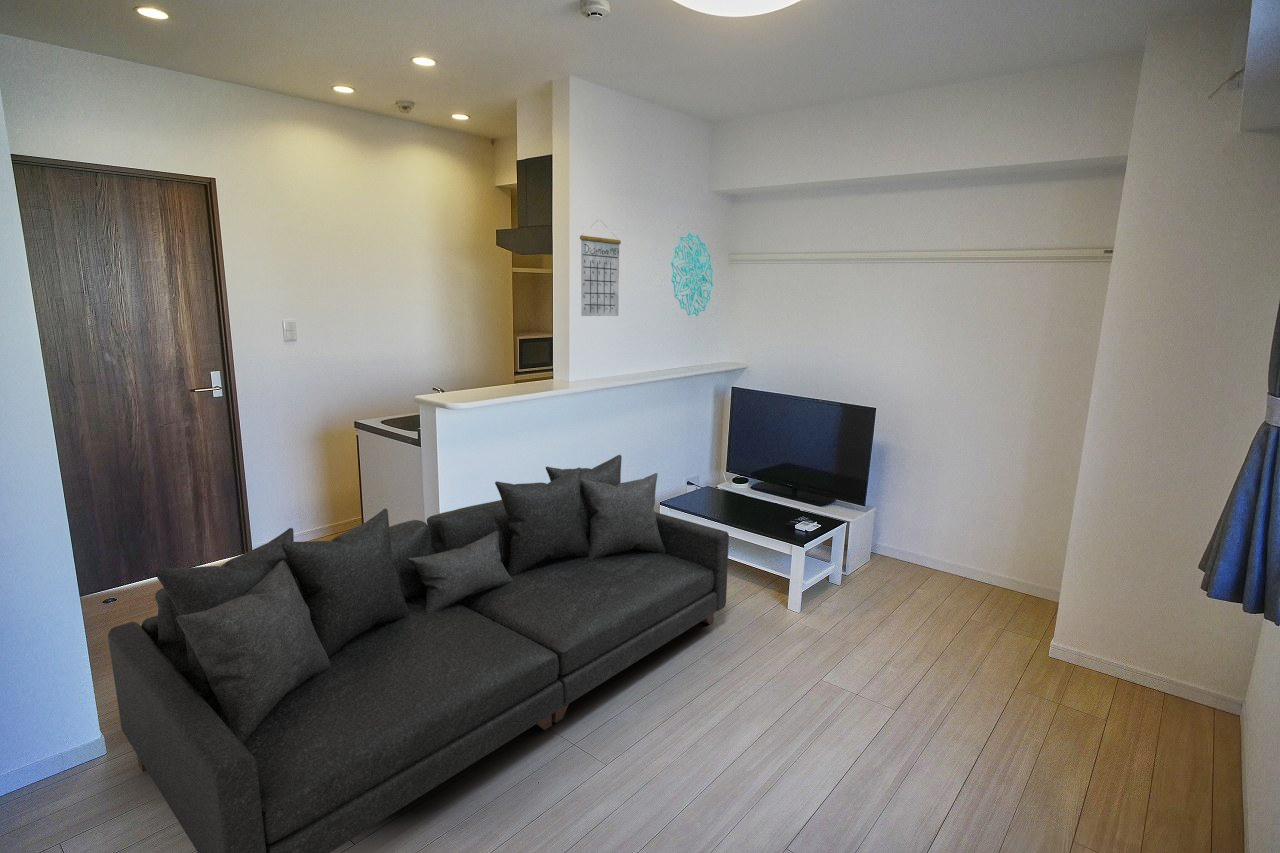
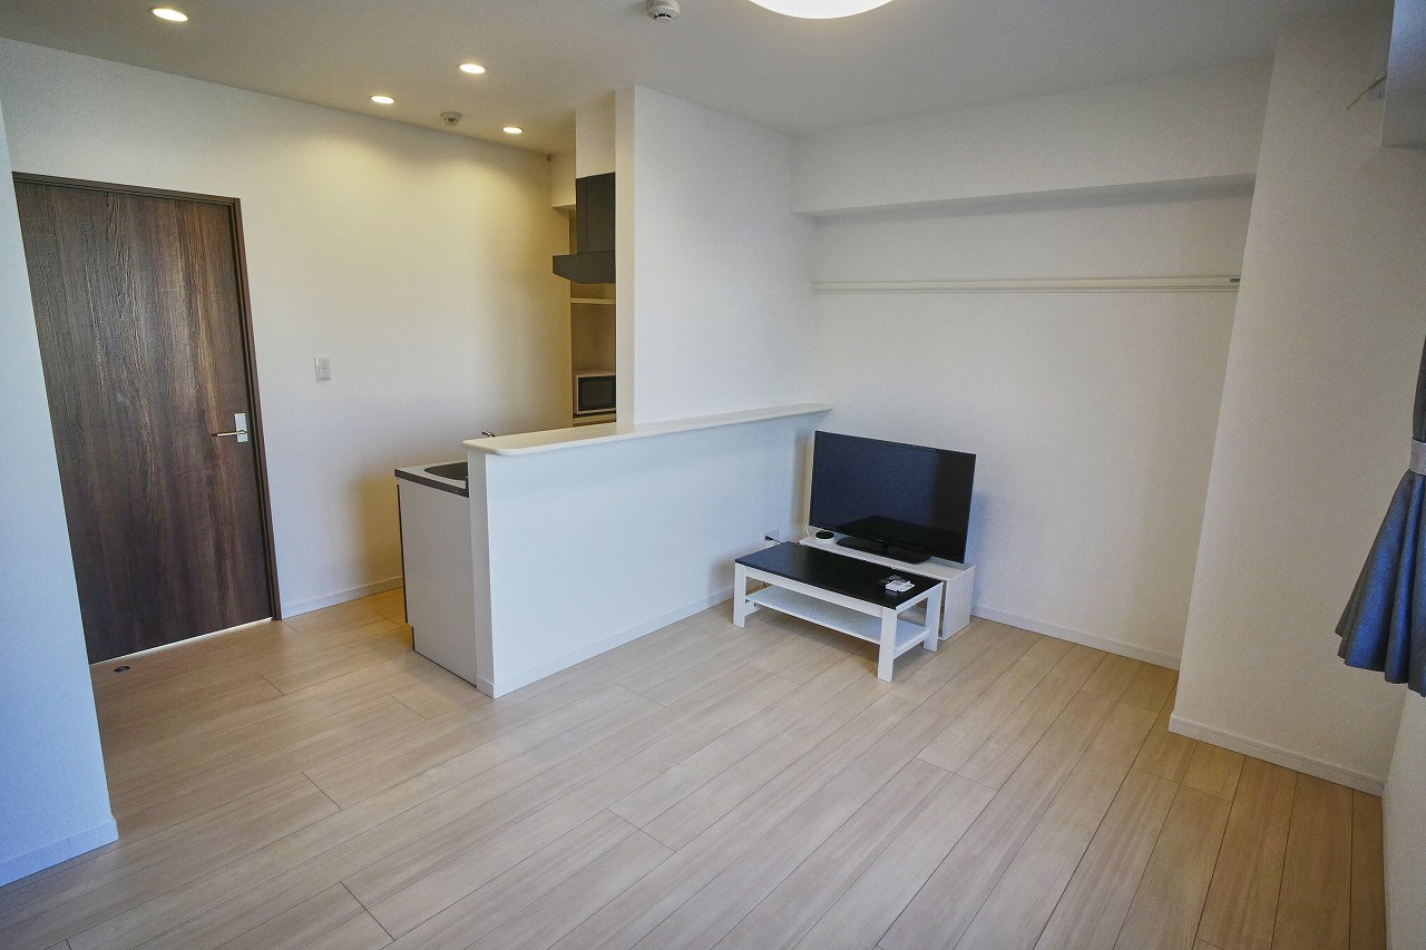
- calendar [579,220,622,317]
- wall decoration [670,232,714,317]
- sofa [107,454,730,853]
